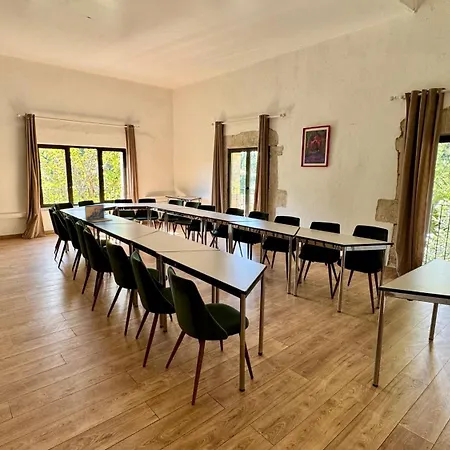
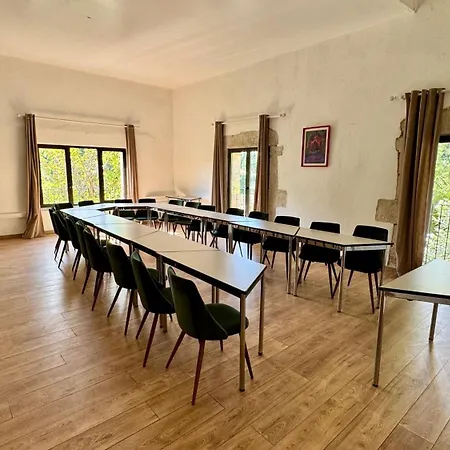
- laptop [84,204,113,223]
